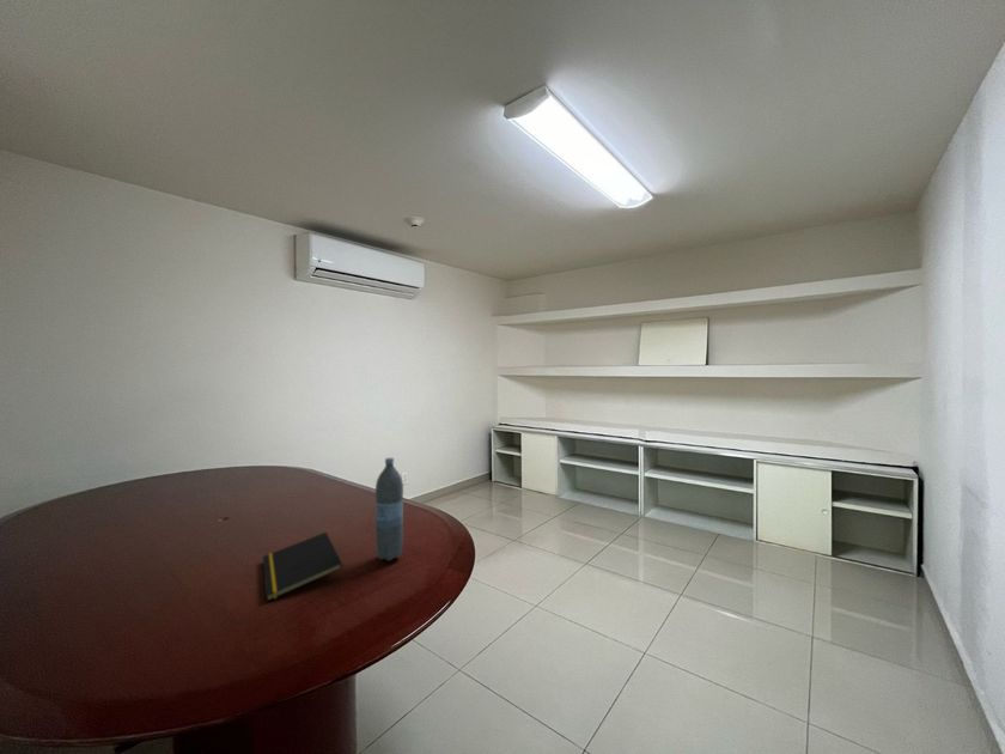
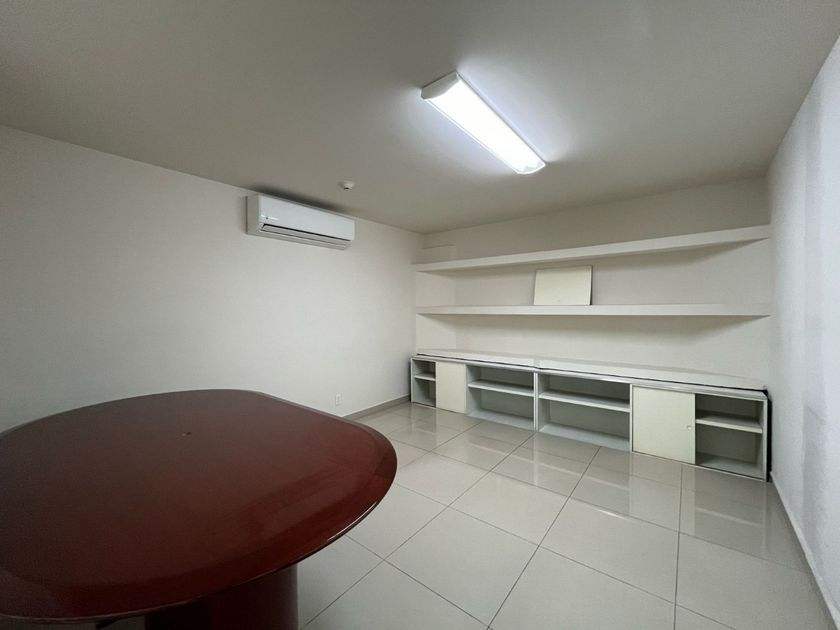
- water bottle [374,456,404,561]
- notepad [262,531,345,602]
